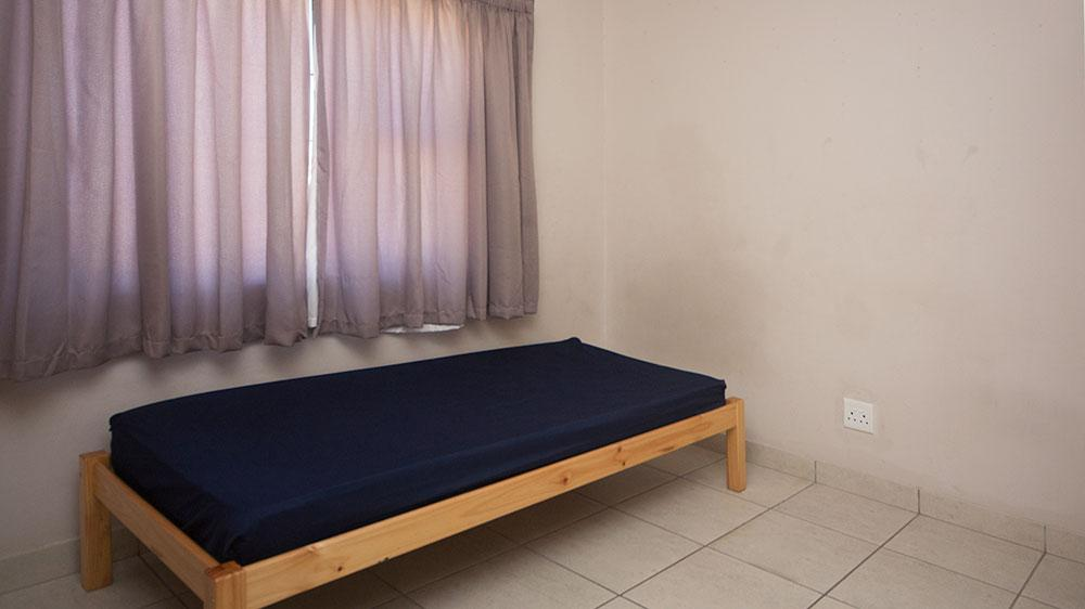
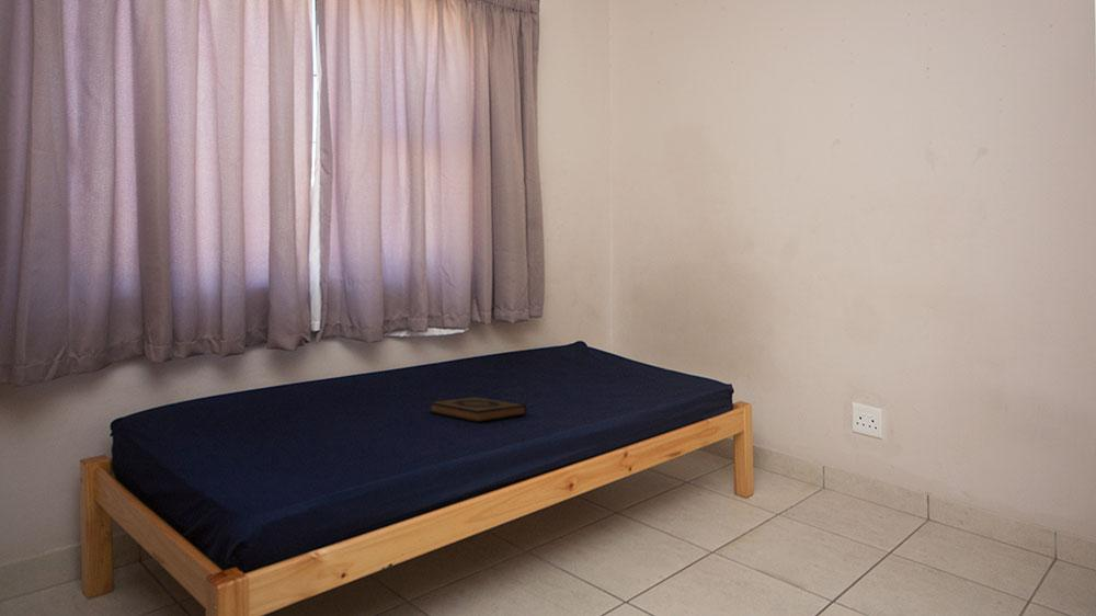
+ hardback book [429,396,528,423]
